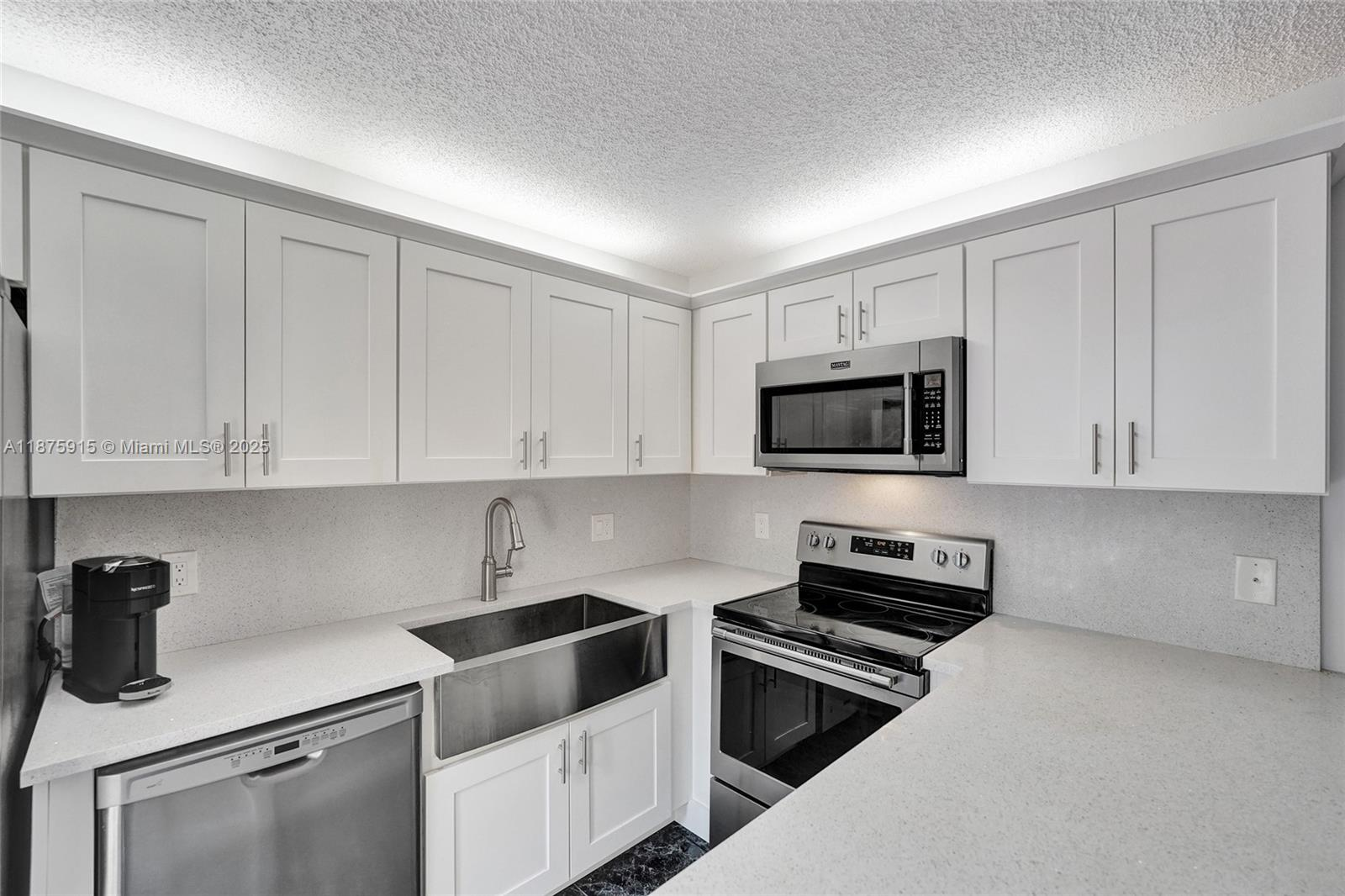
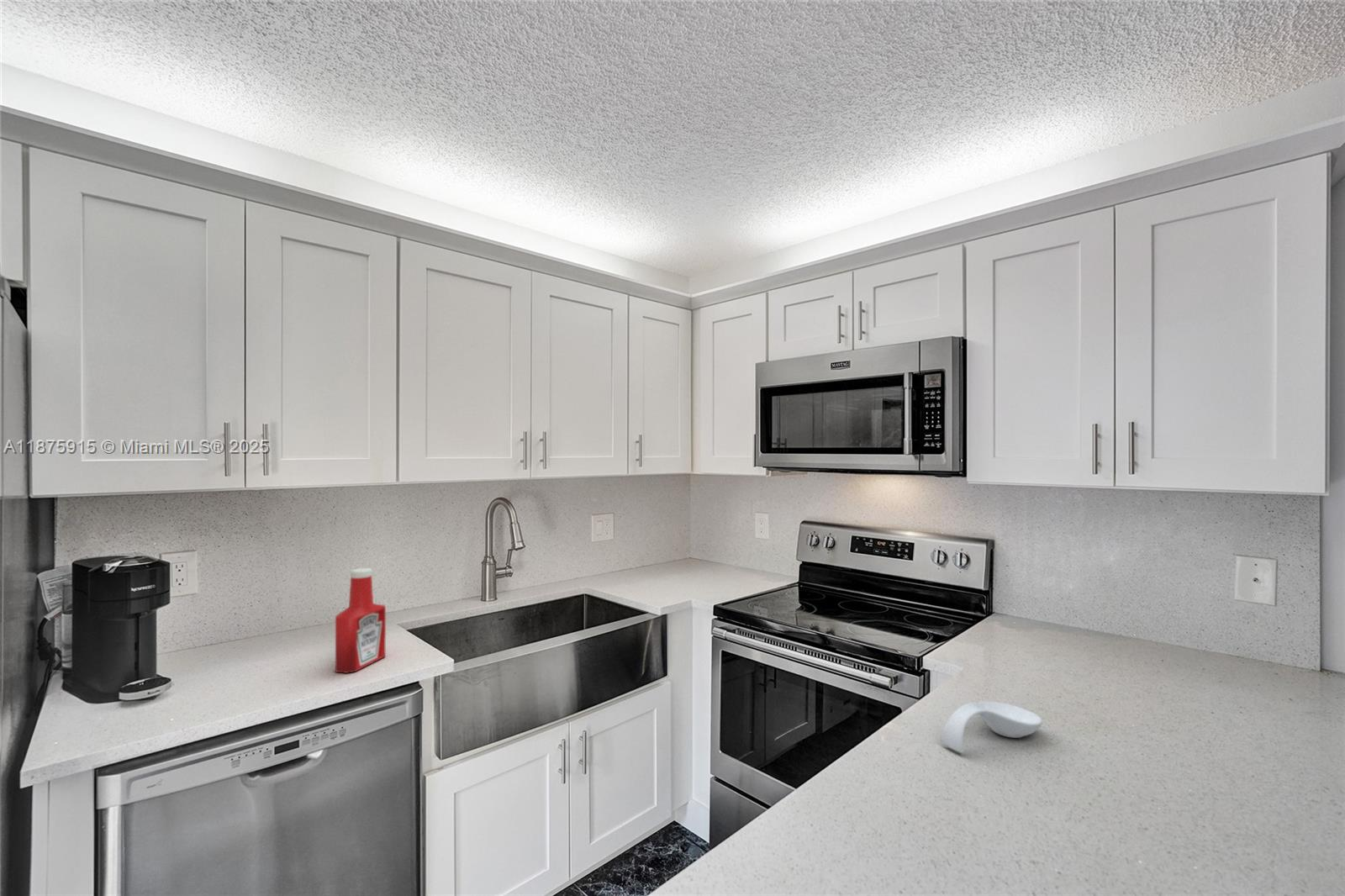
+ spoon rest [941,701,1043,754]
+ soap bottle [335,567,387,674]
